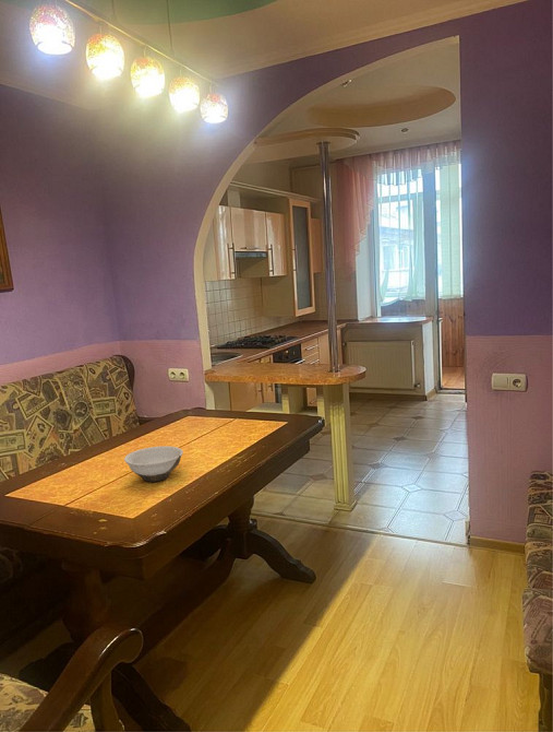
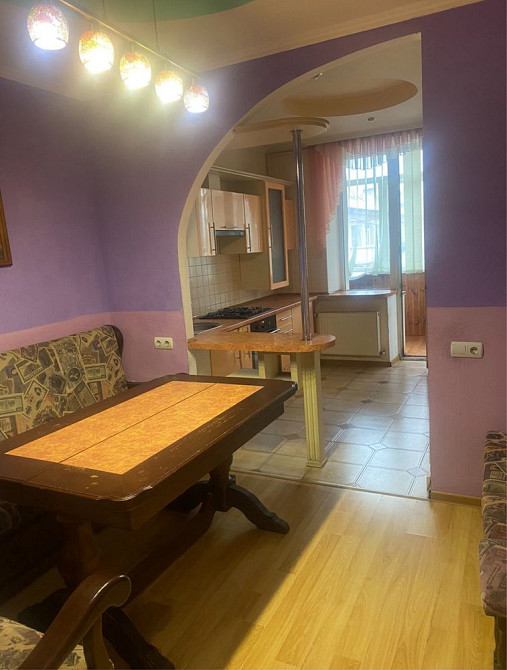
- bowl [123,445,184,483]
